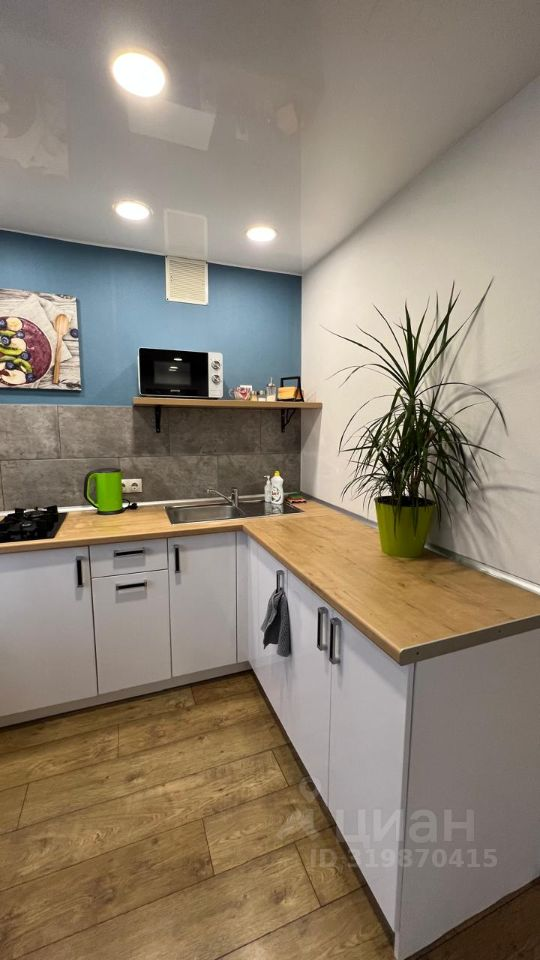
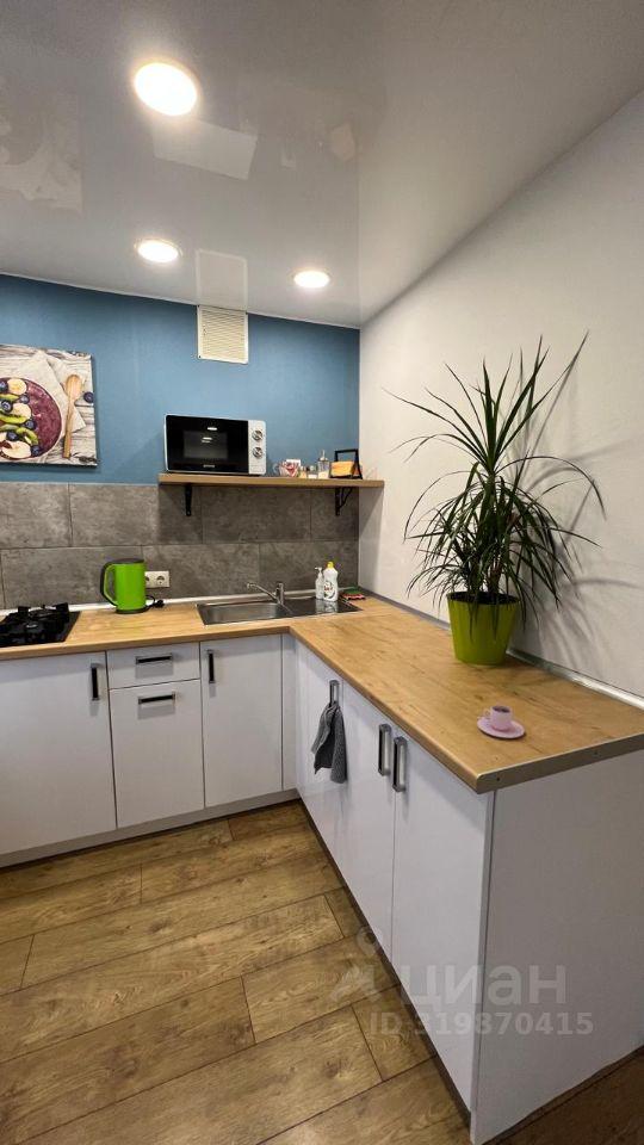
+ teacup [476,704,526,739]
